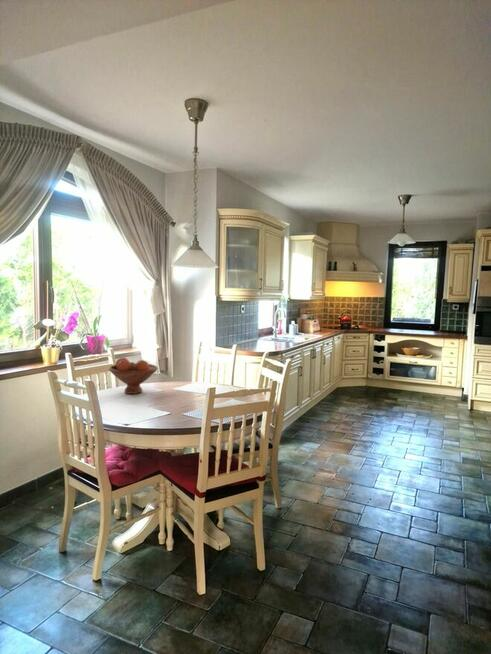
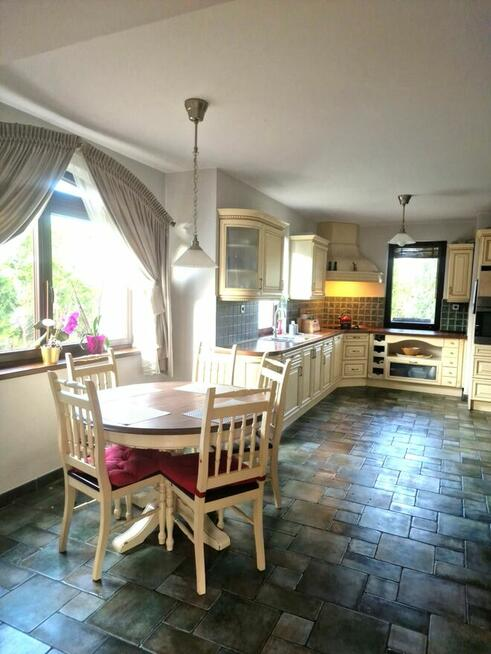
- fruit bowl [108,357,159,395]
